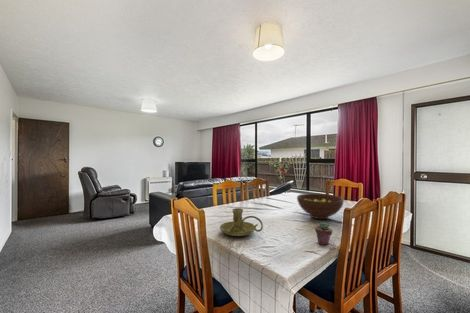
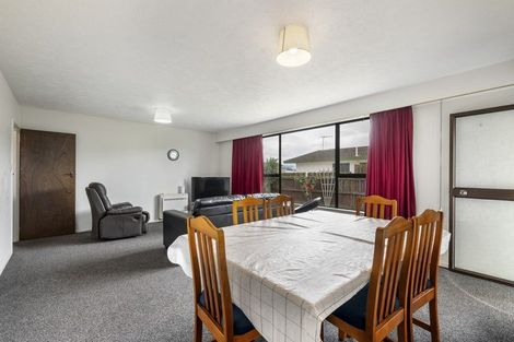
- candle holder [219,207,264,237]
- fruit bowl [296,193,345,220]
- potted succulent [314,221,333,246]
